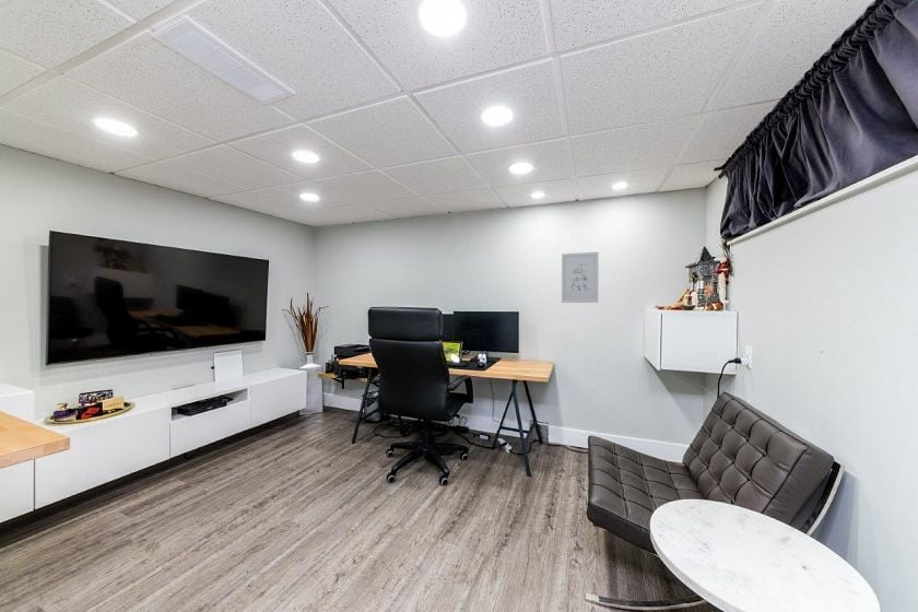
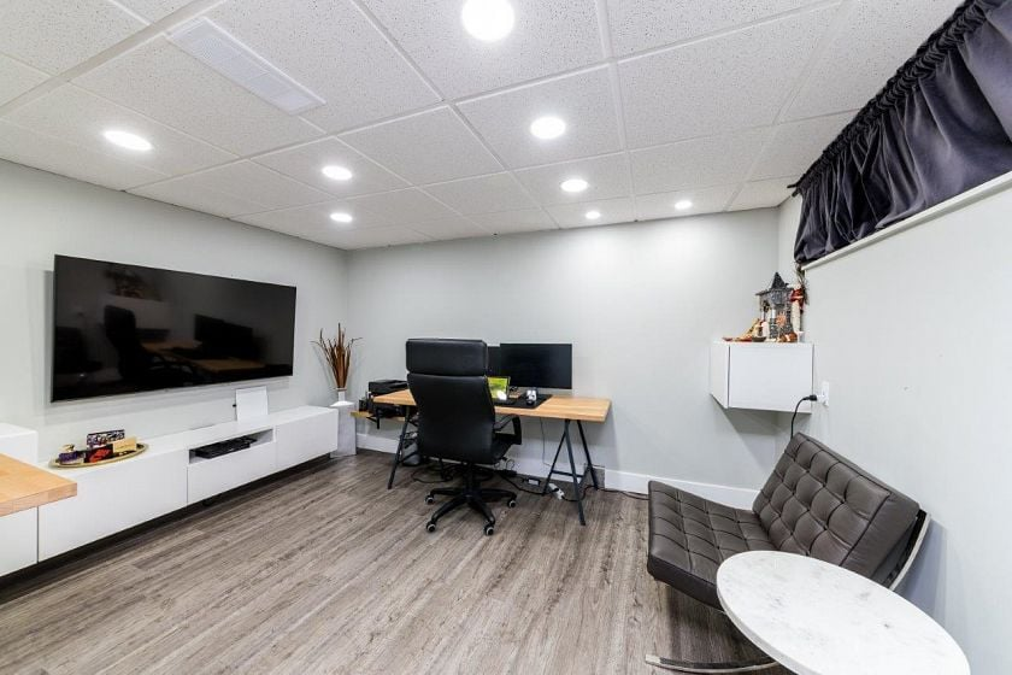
- wall art [561,251,600,304]
